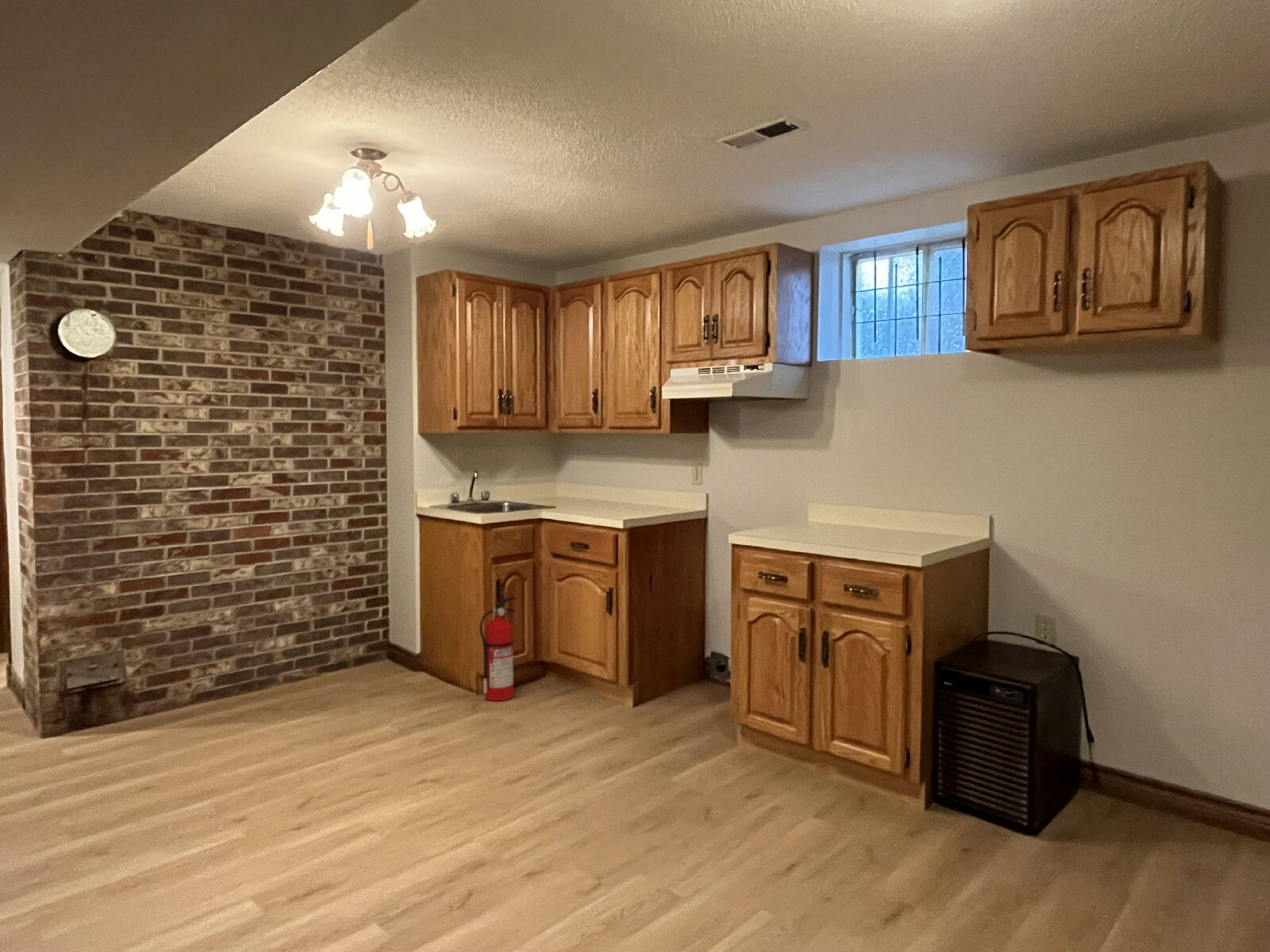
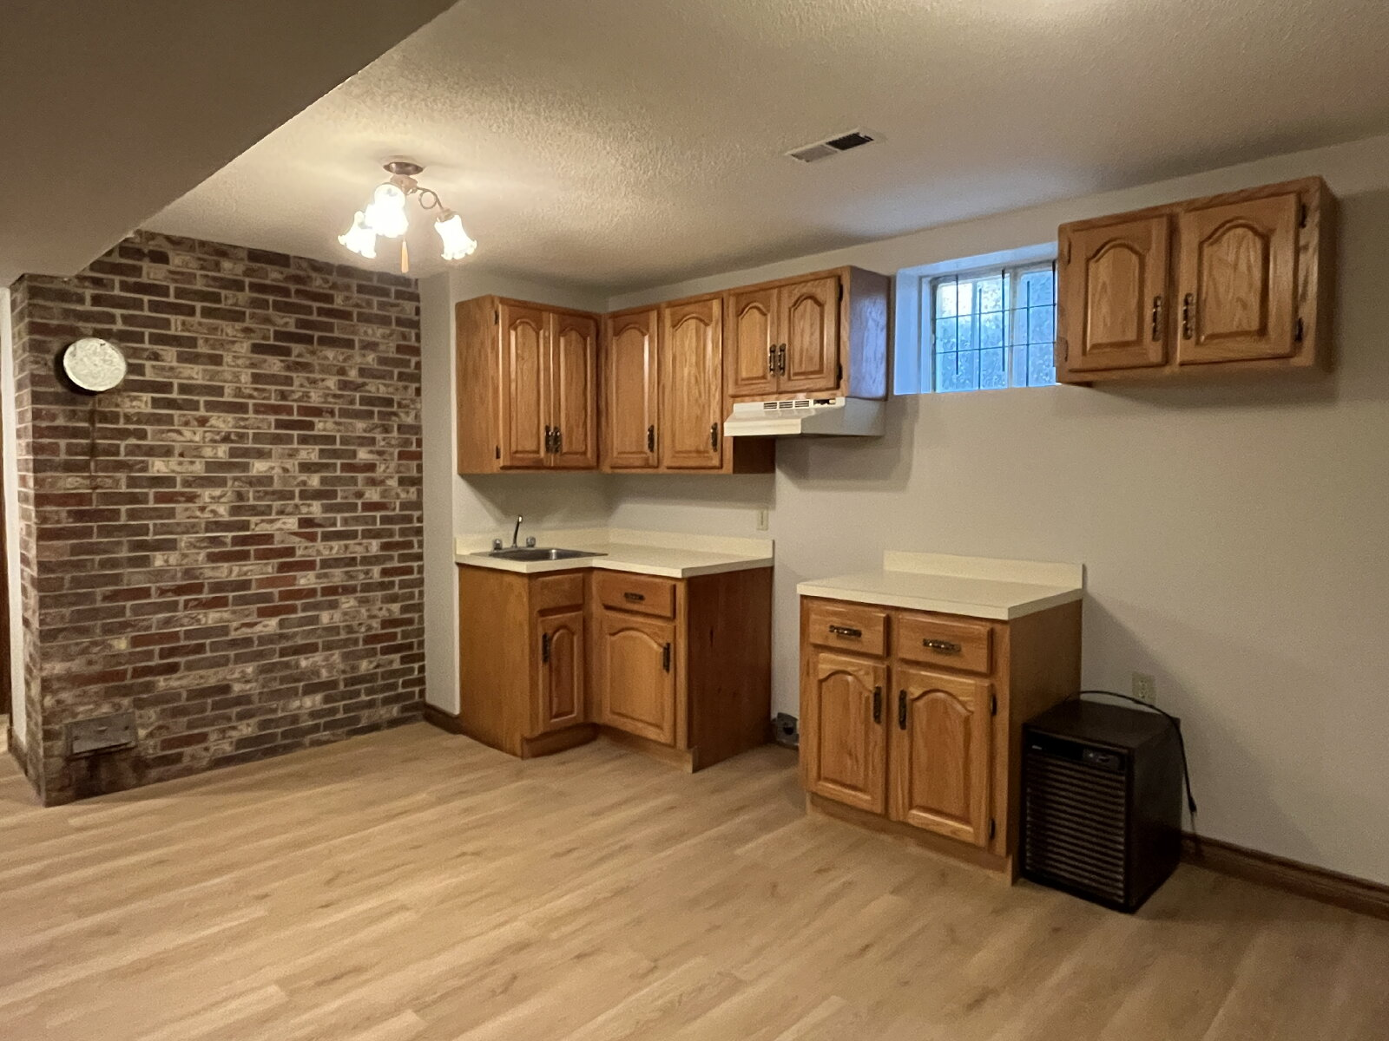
- fire extinguisher [479,596,517,702]
